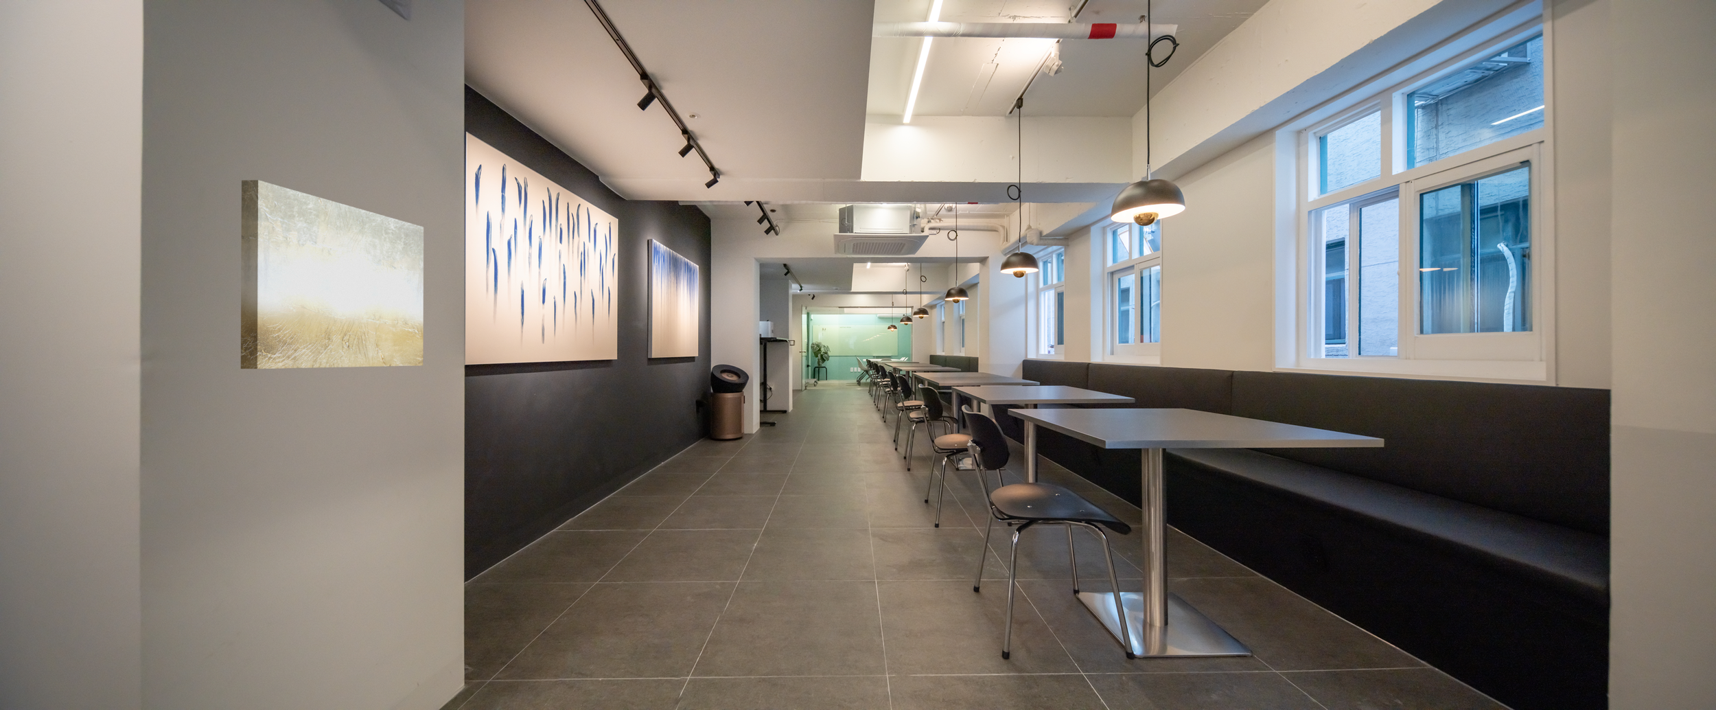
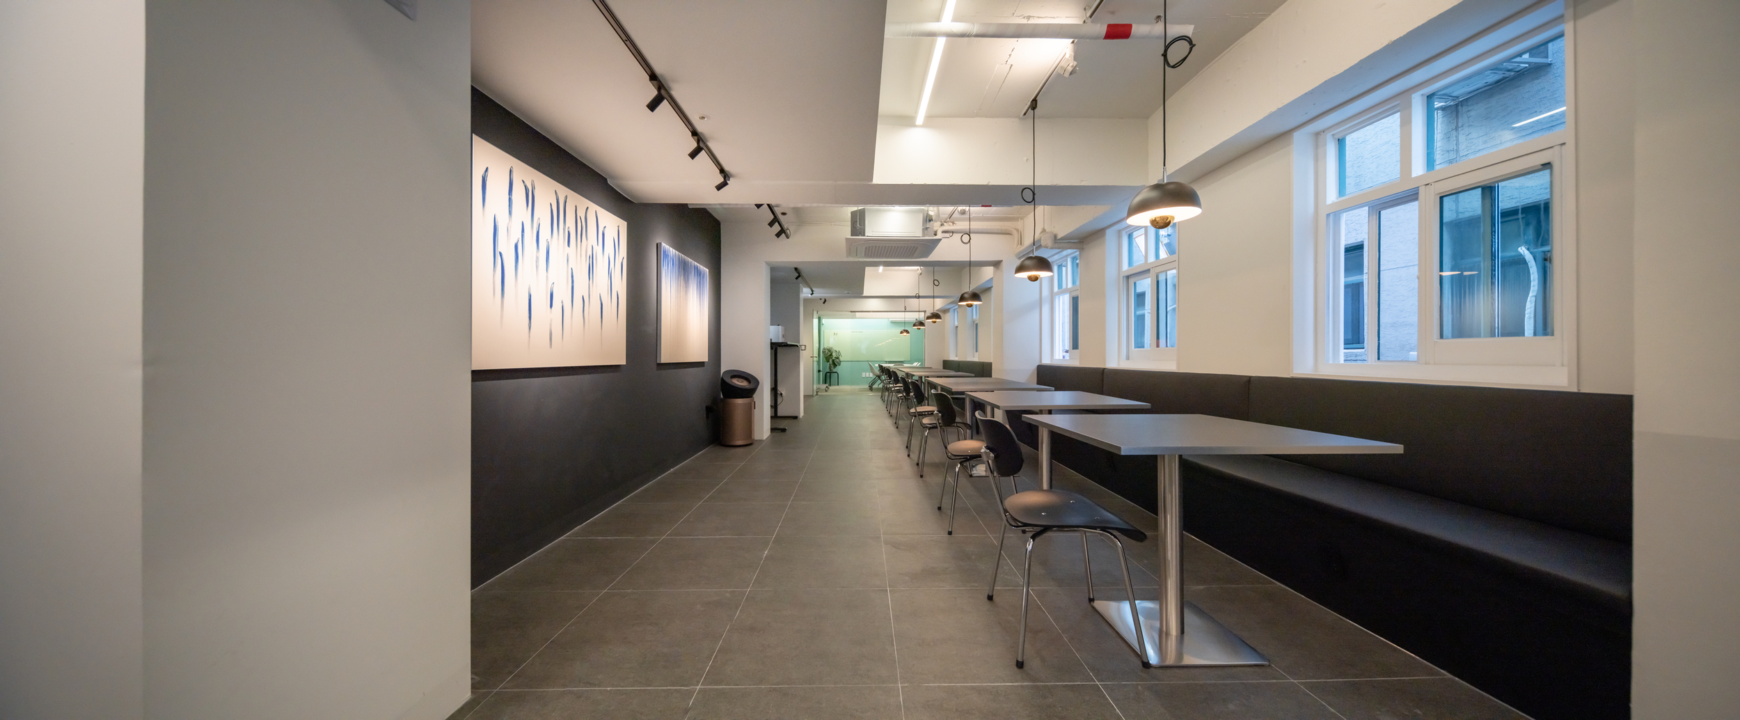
- wall art [241,179,425,370]
